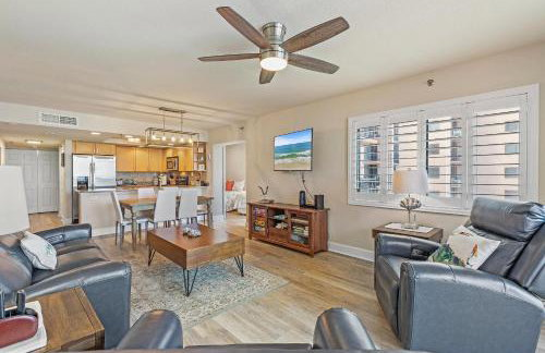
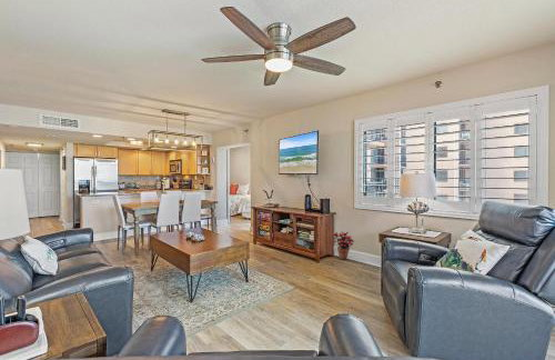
+ potted plant [331,230,355,260]
